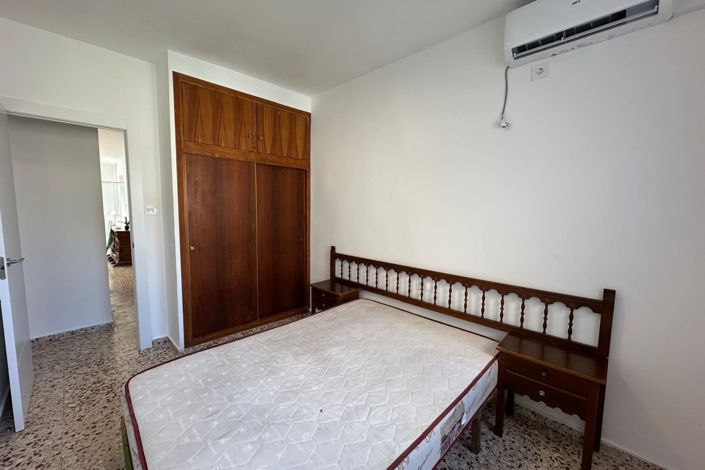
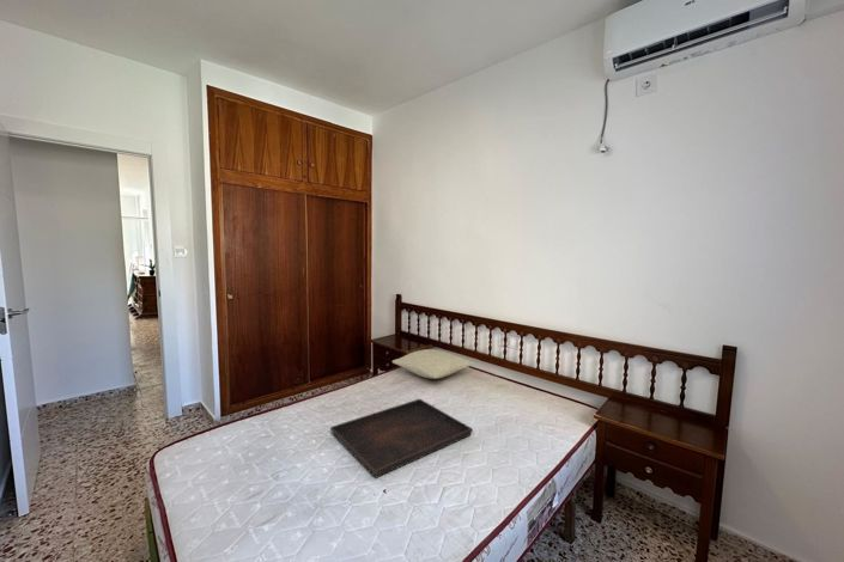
+ serving tray [329,398,474,479]
+ pillow [391,348,475,380]
